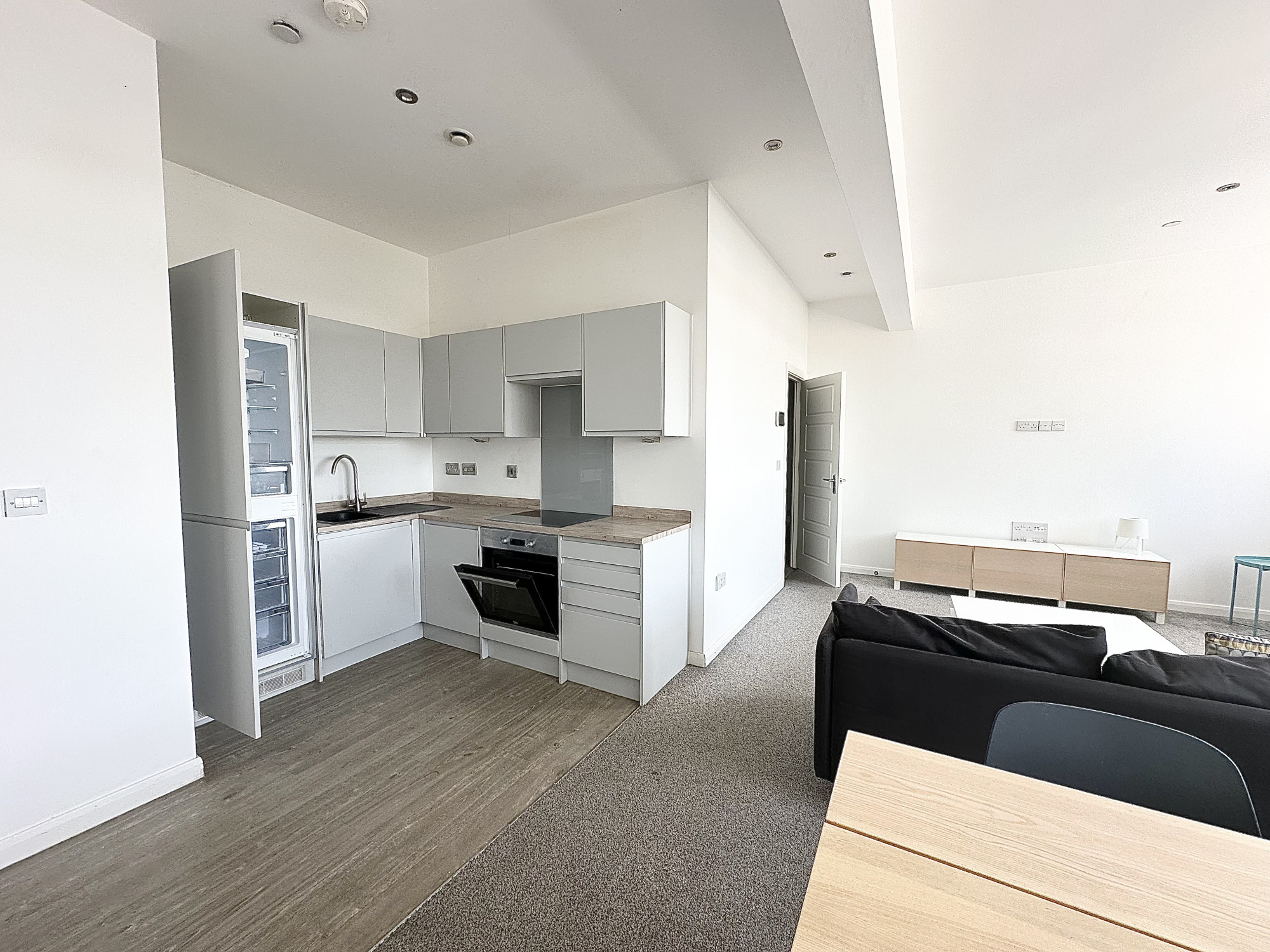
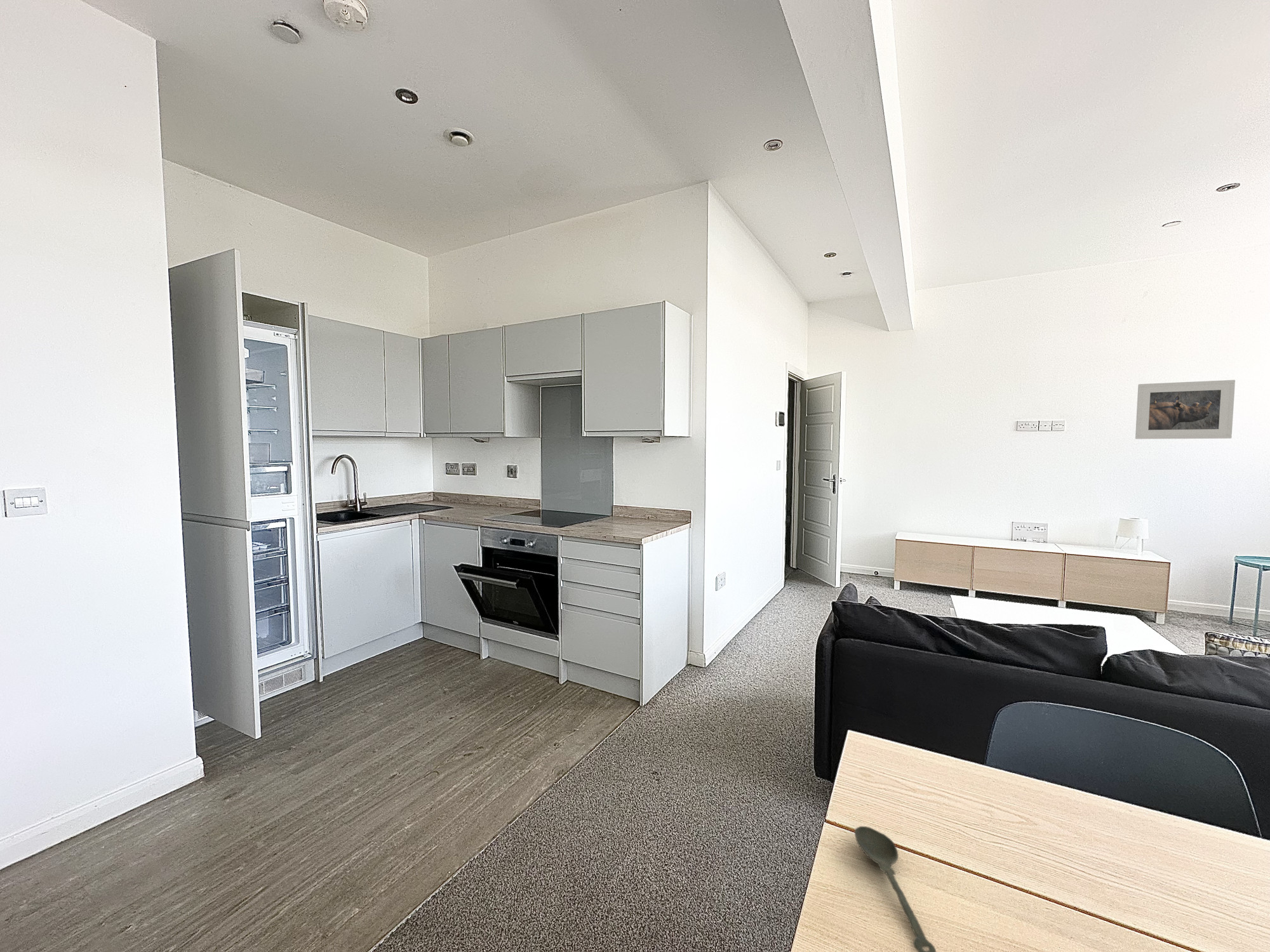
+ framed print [1135,380,1236,440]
+ spoon [854,826,937,952]
